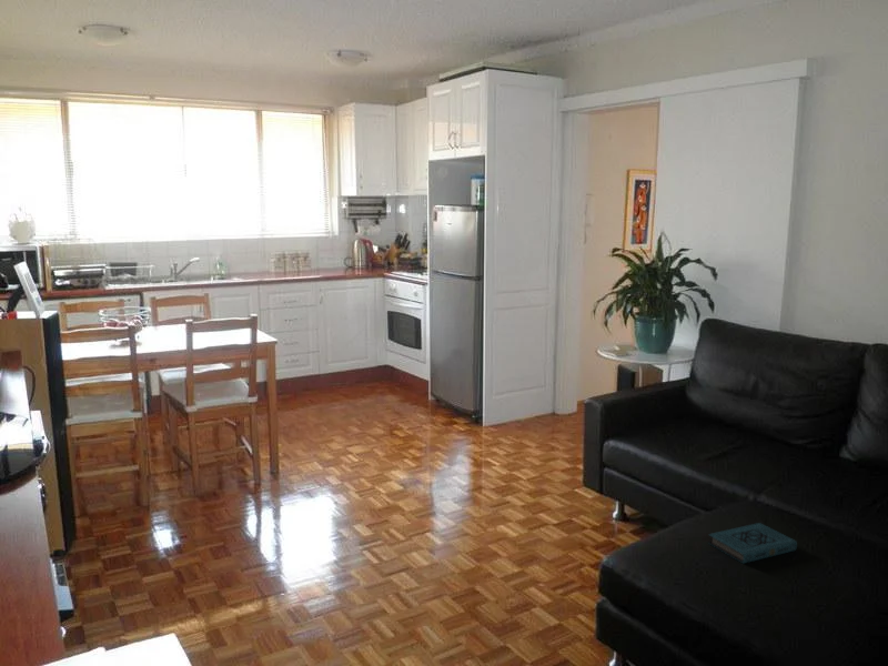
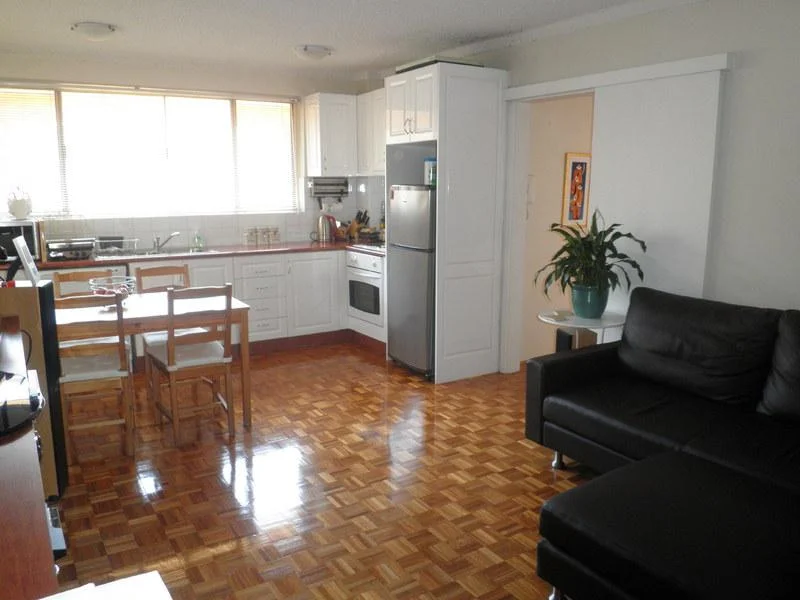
- book [707,522,798,564]
